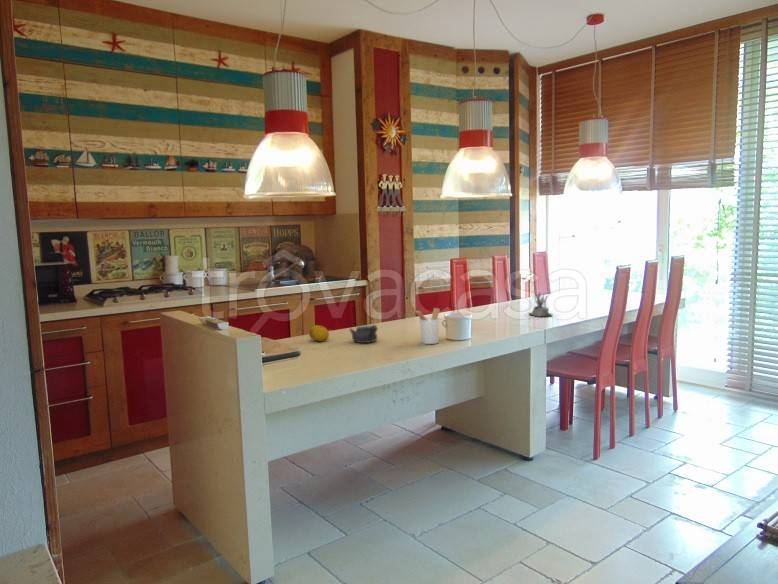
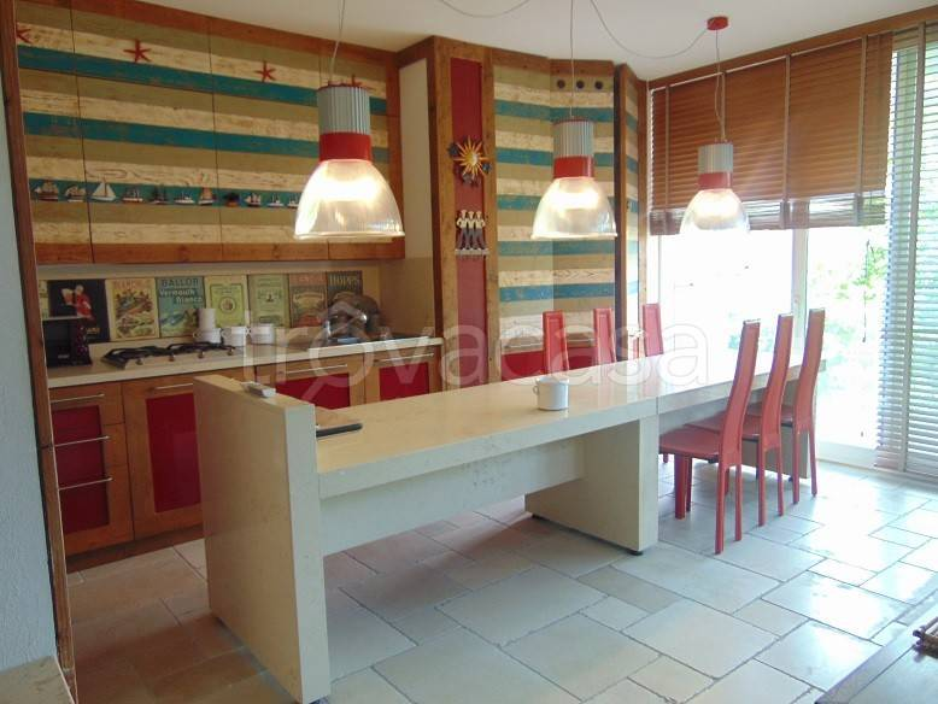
- fruit [308,324,330,342]
- succulent plant [528,290,554,318]
- utensil holder [412,307,441,345]
- teapot [348,324,379,344]
